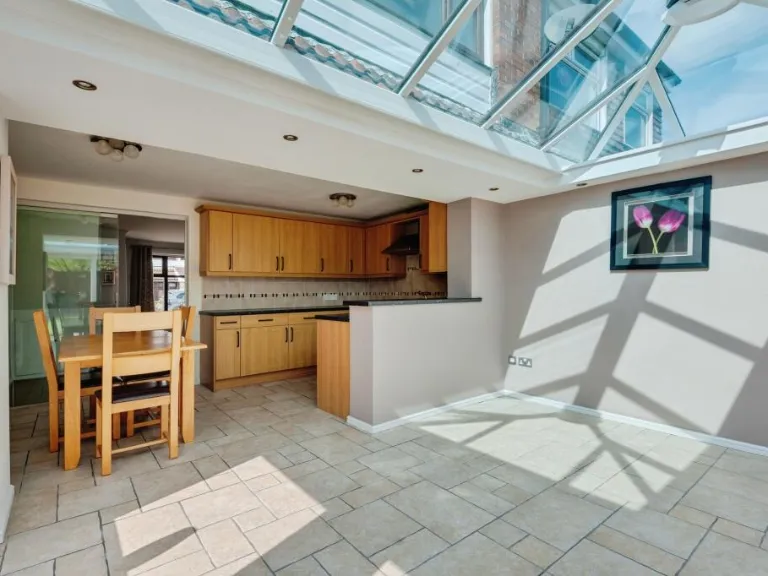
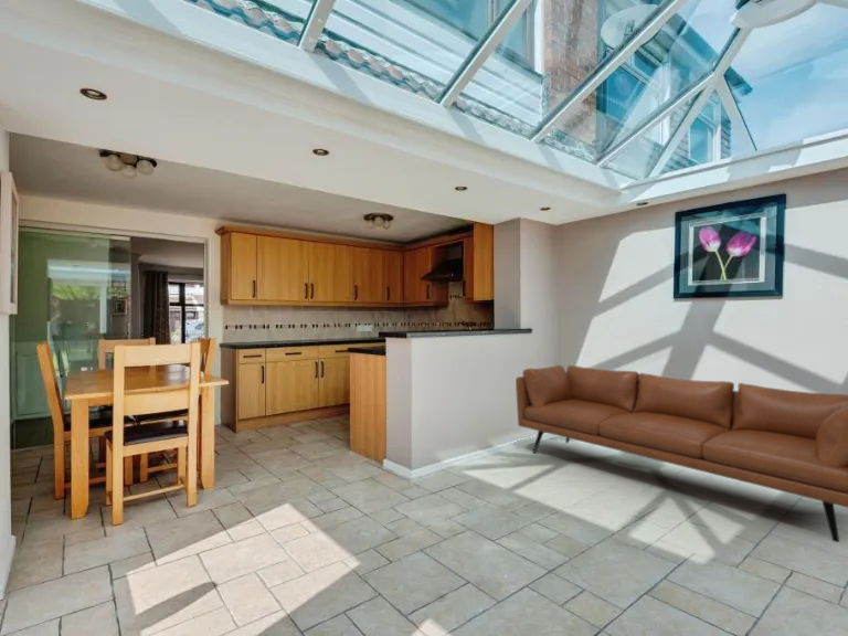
+ leather [515,364,848,543]
